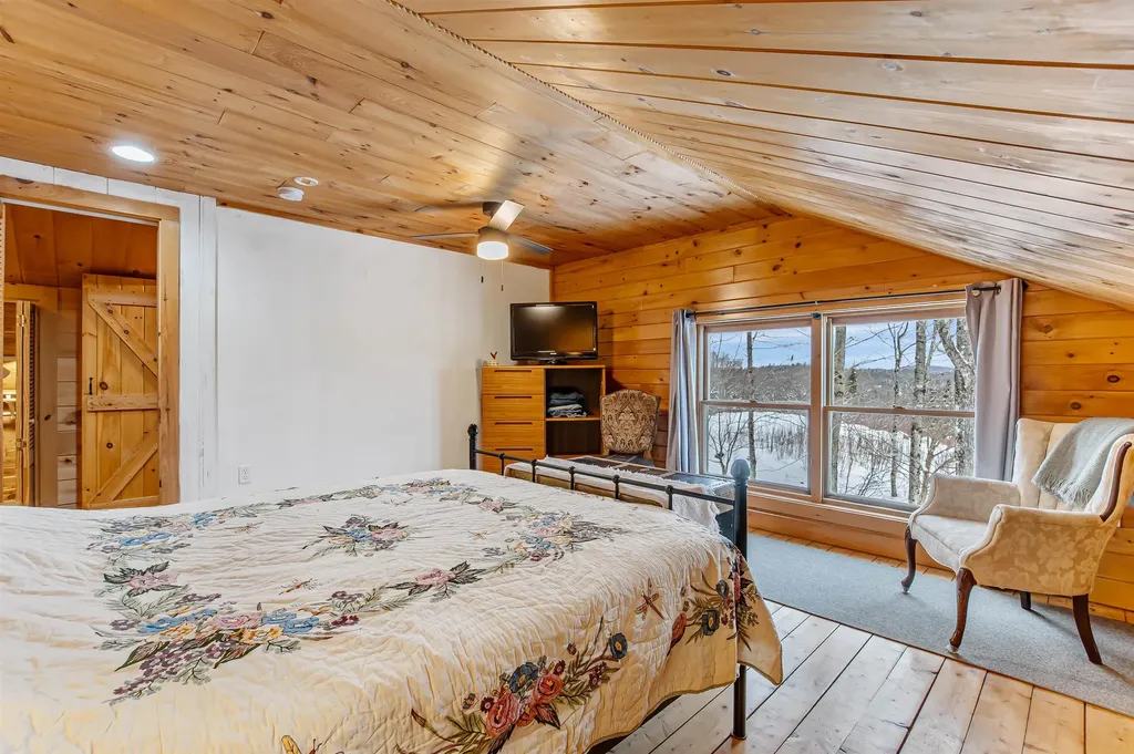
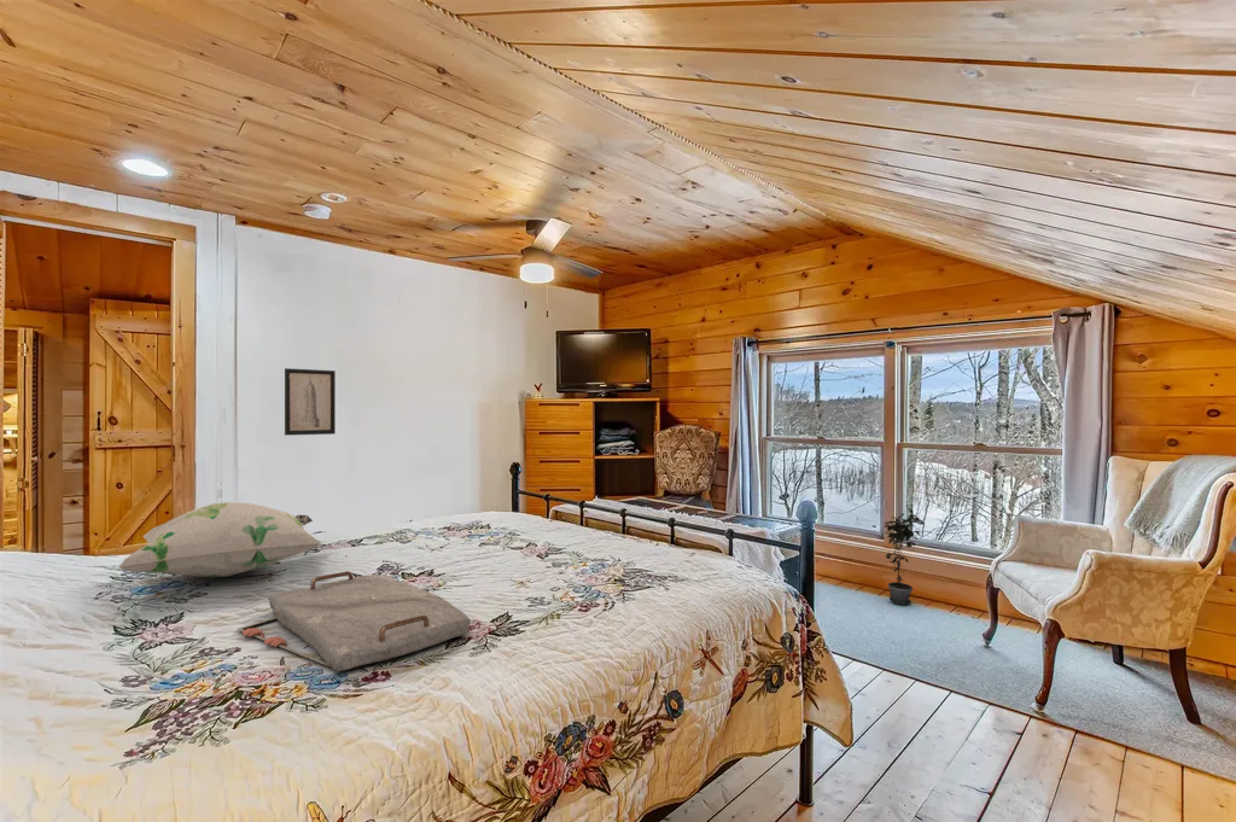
+ decorative pillow [117,501,325,578]
+ serving tray [237,570,472,672]
+ potted plant [880,508,926,606]
+ wall art [284,367,337,437]
